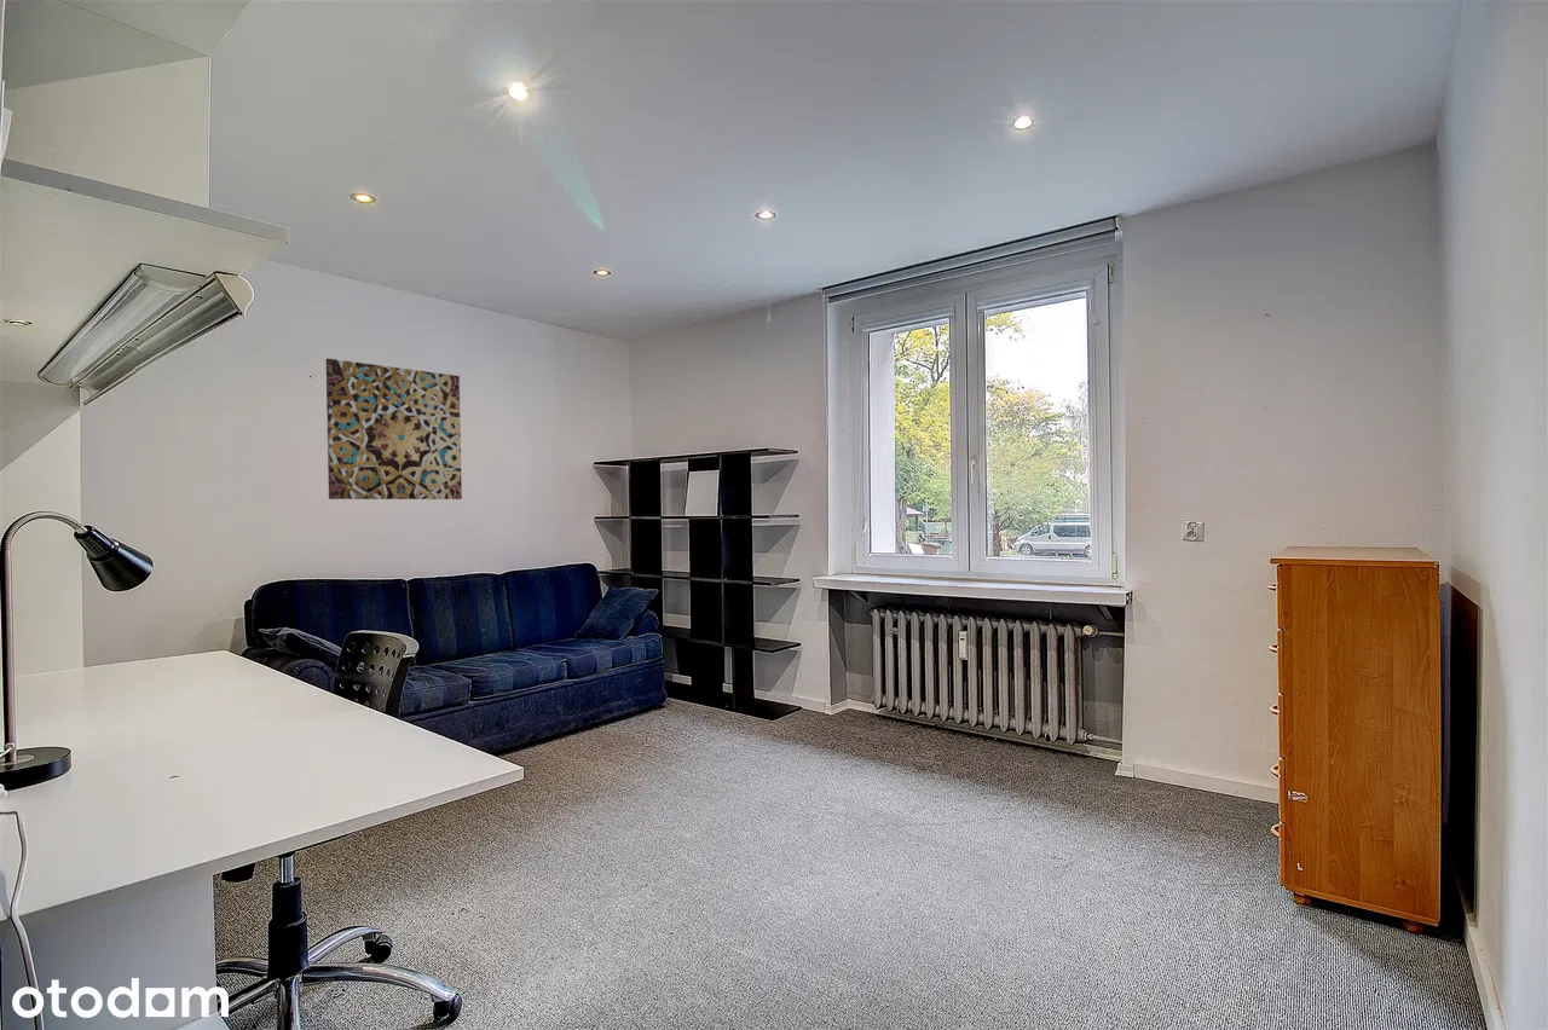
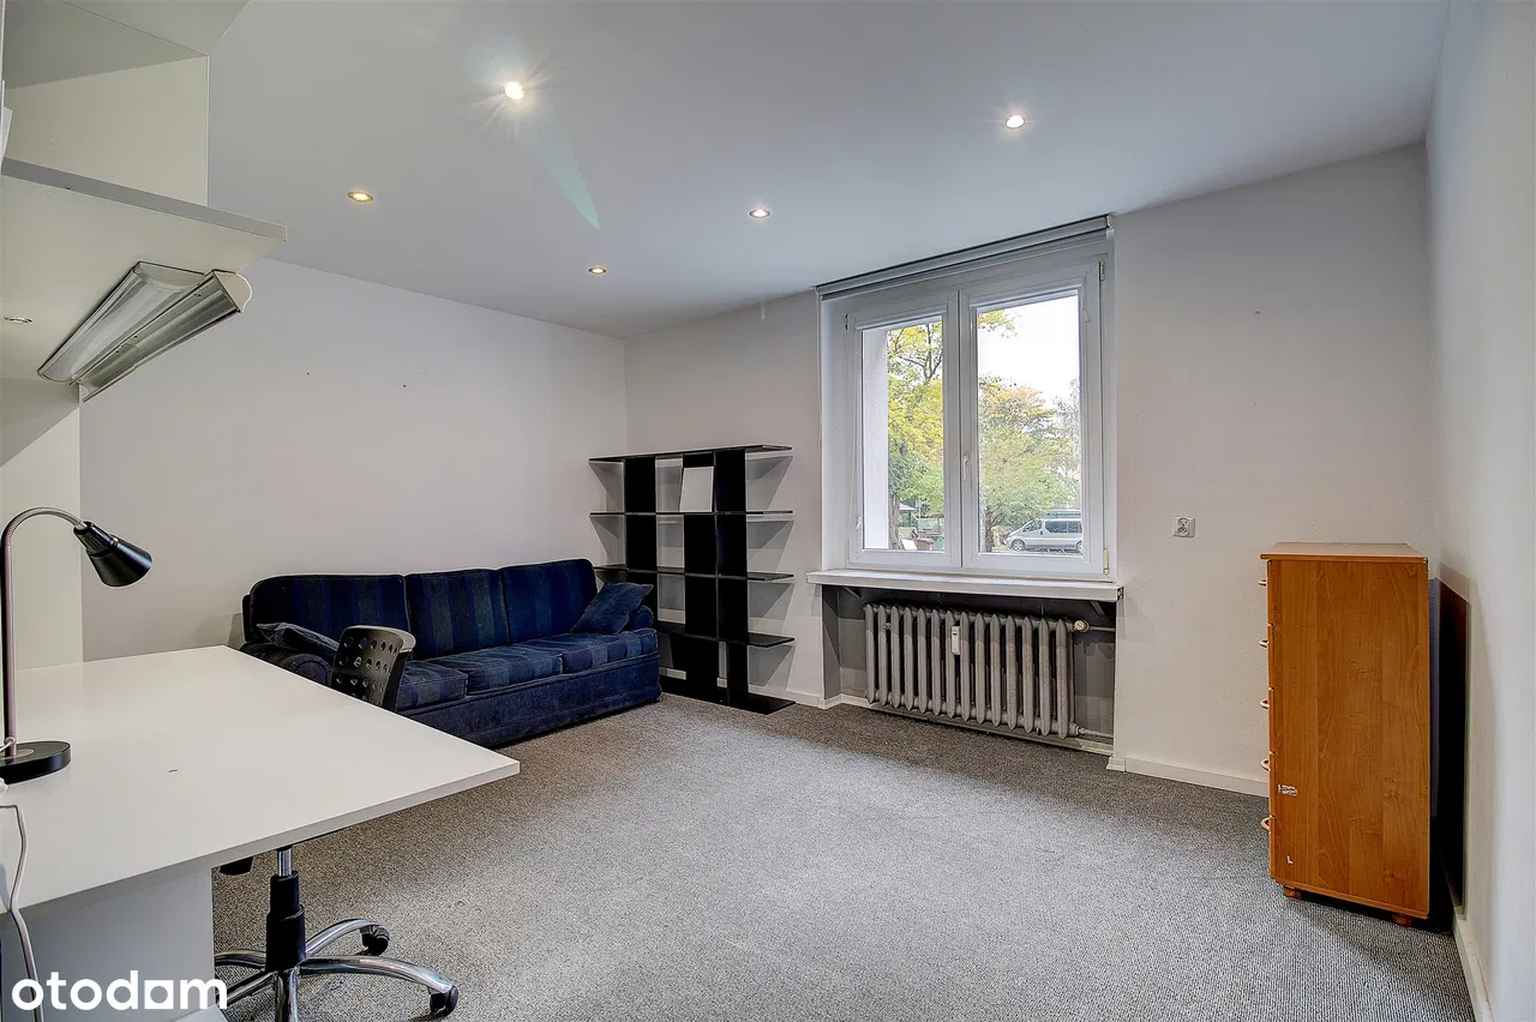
- wall art [325,358,463,500]
